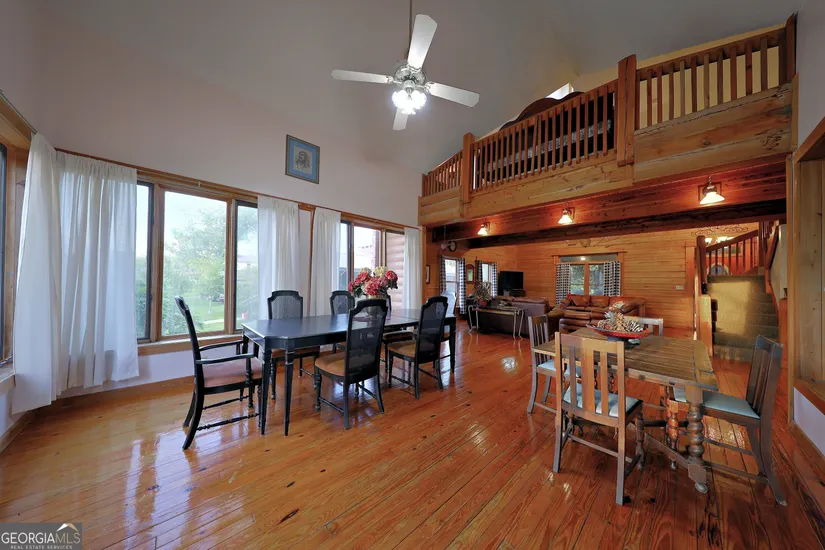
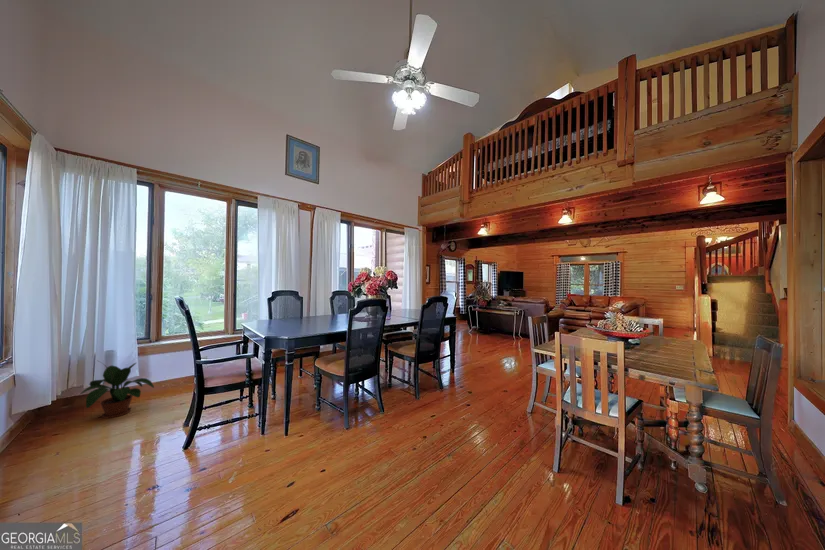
+ potted plant [80,360,155,419]
